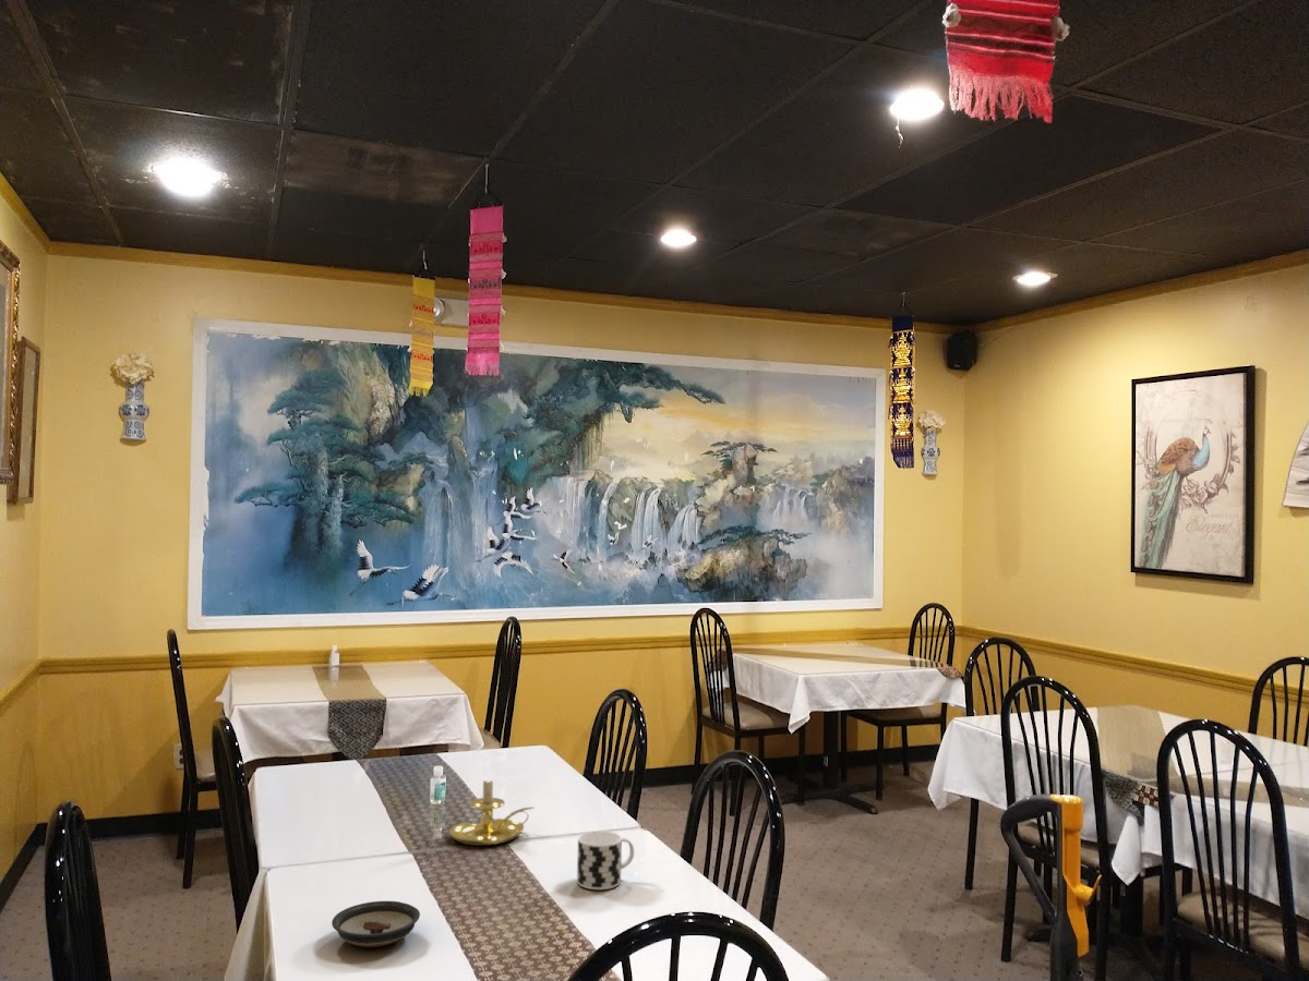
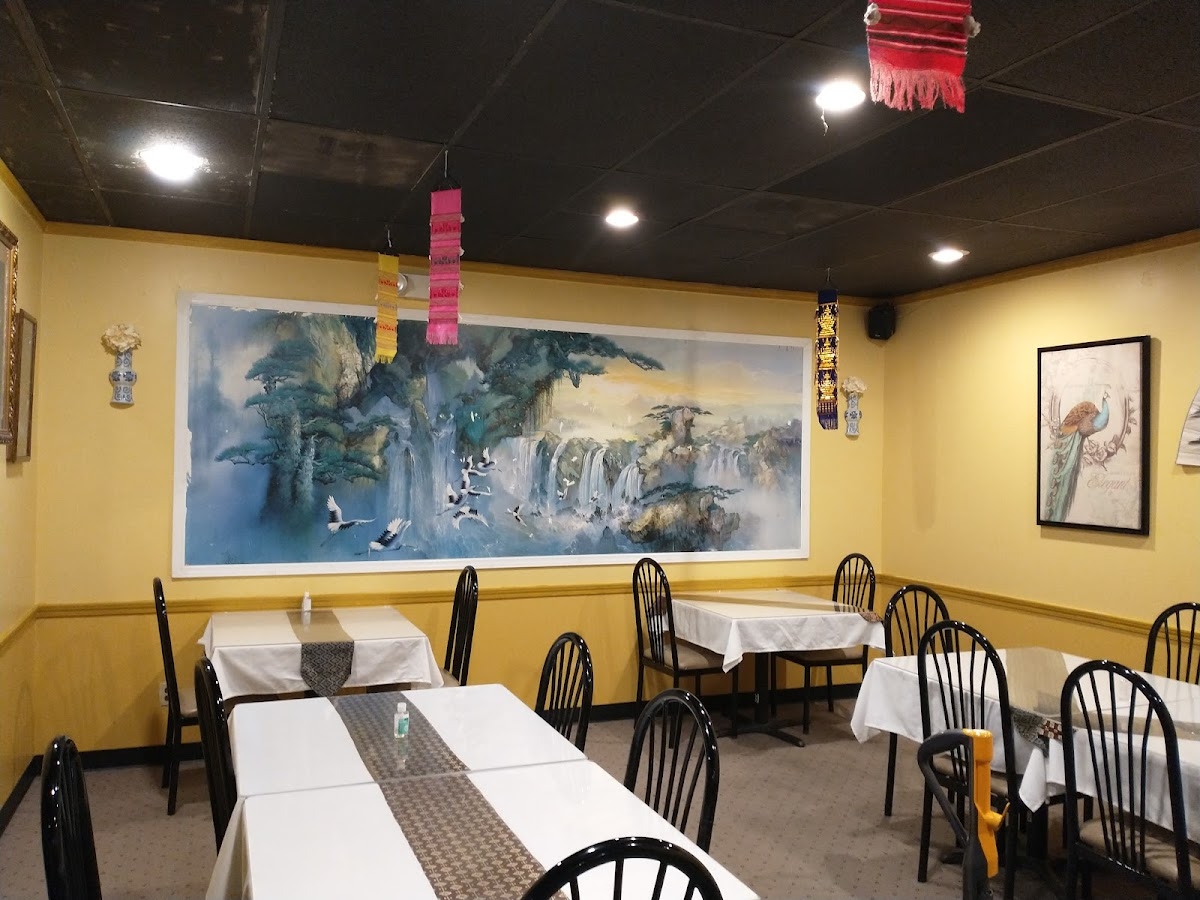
- cup [576,829,635,891]
- saucer [331,900,421,948]
- candle holder [448,760,536,847]
